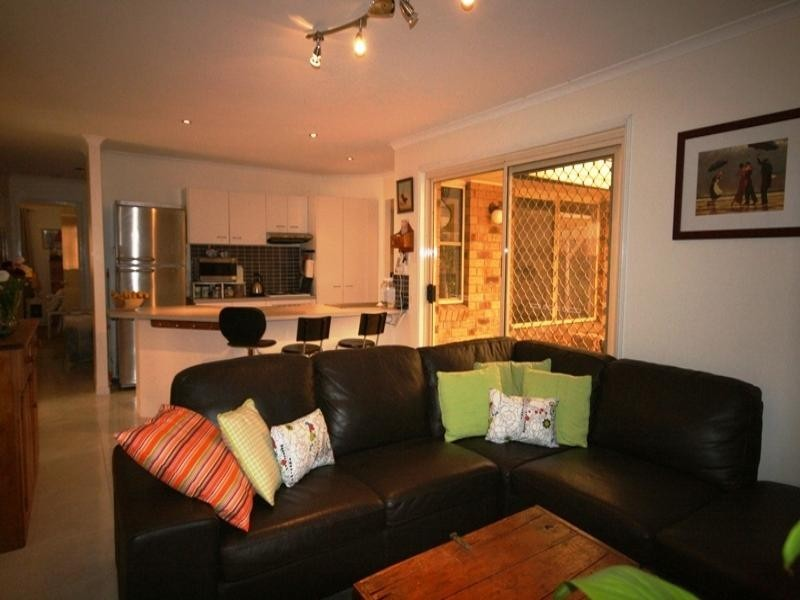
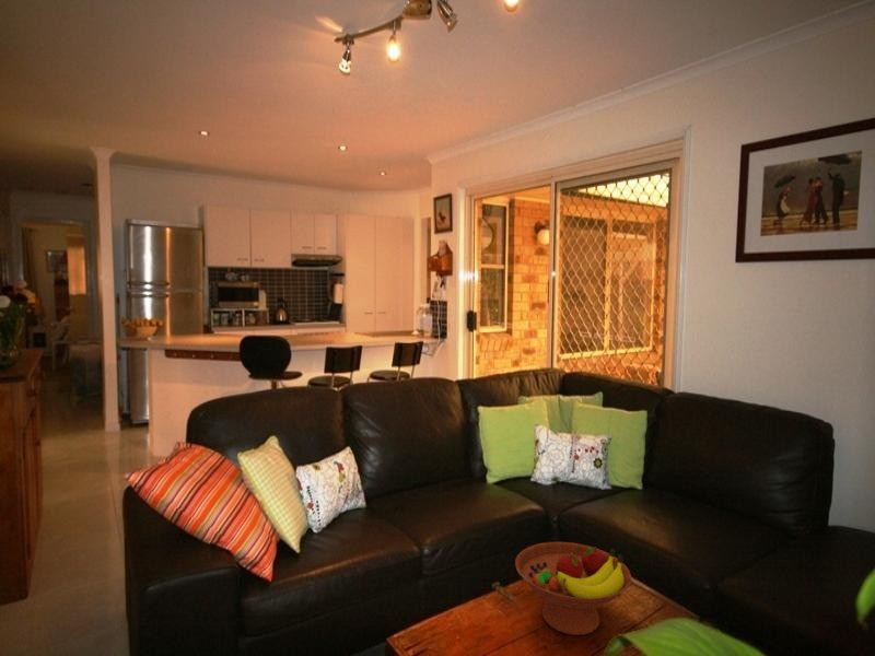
+ fruit bowl [514,541,632,636]
